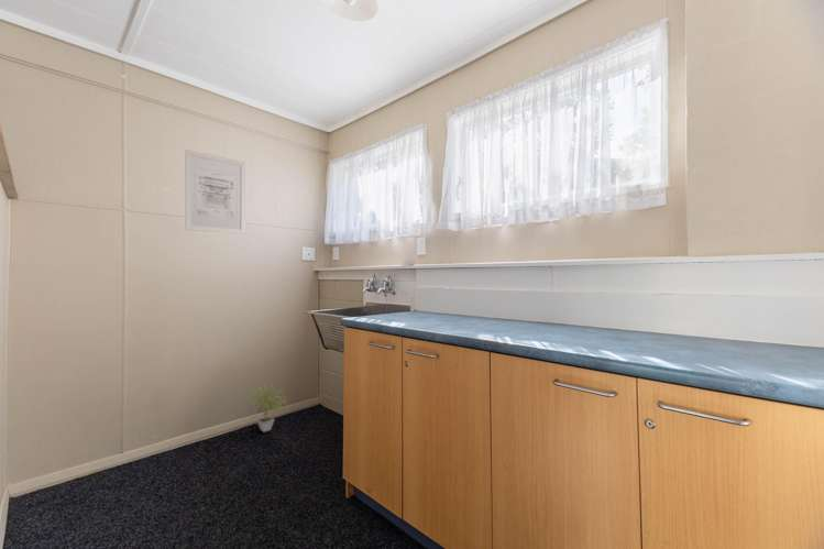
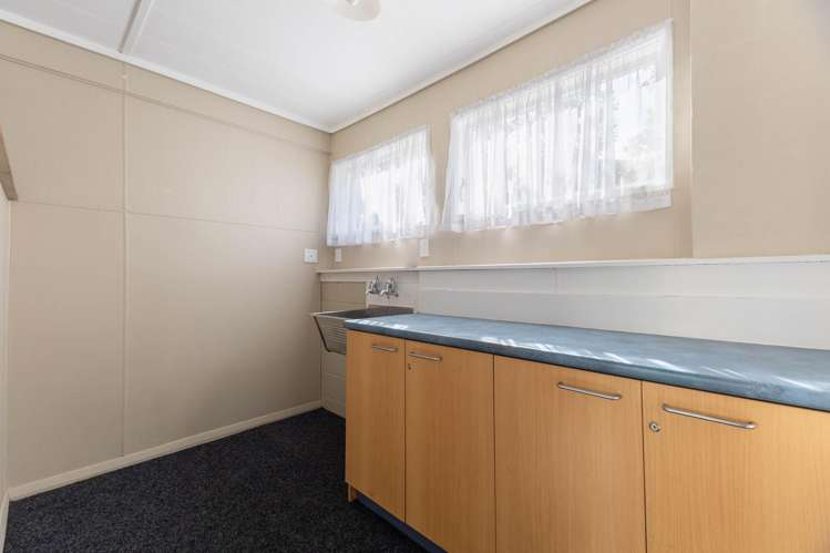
- potted plant [243,381,288,433]
- wall art [184,149,246,235]
